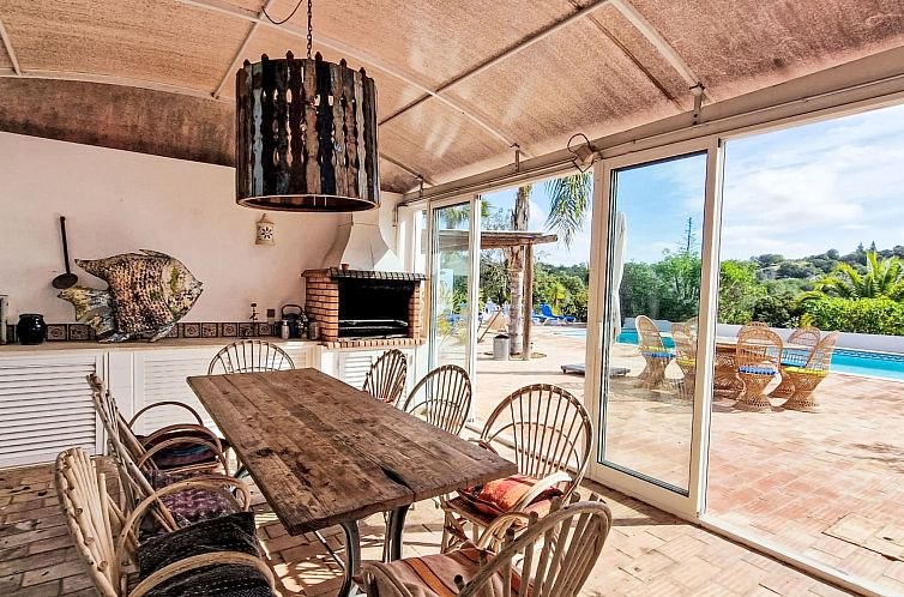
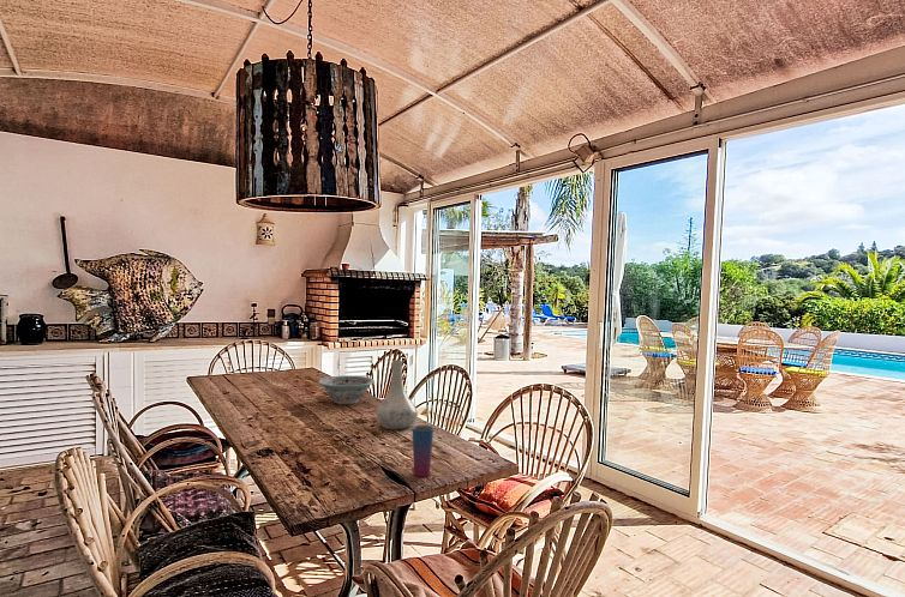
+ decorative bowl [317,374,376,405]
+ cup [412,424,434,478]
+ vase [376,360,419,432]
